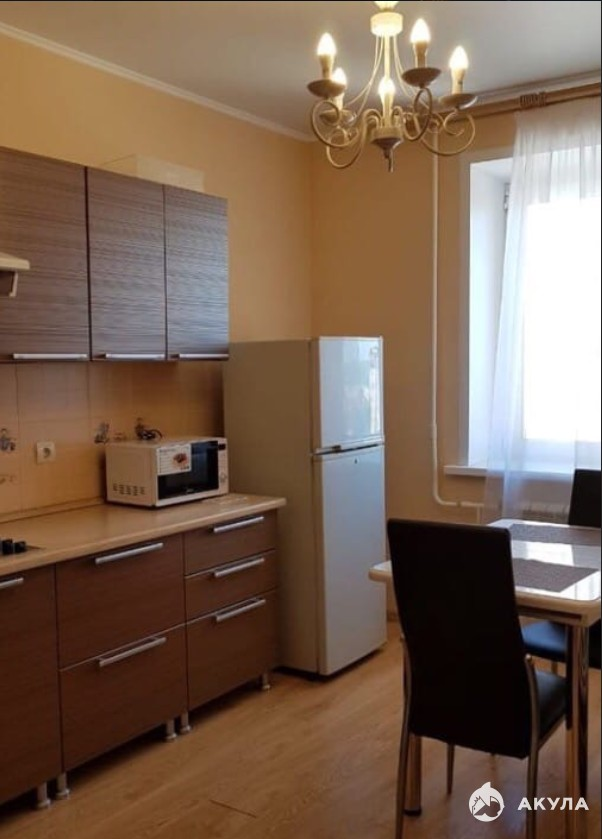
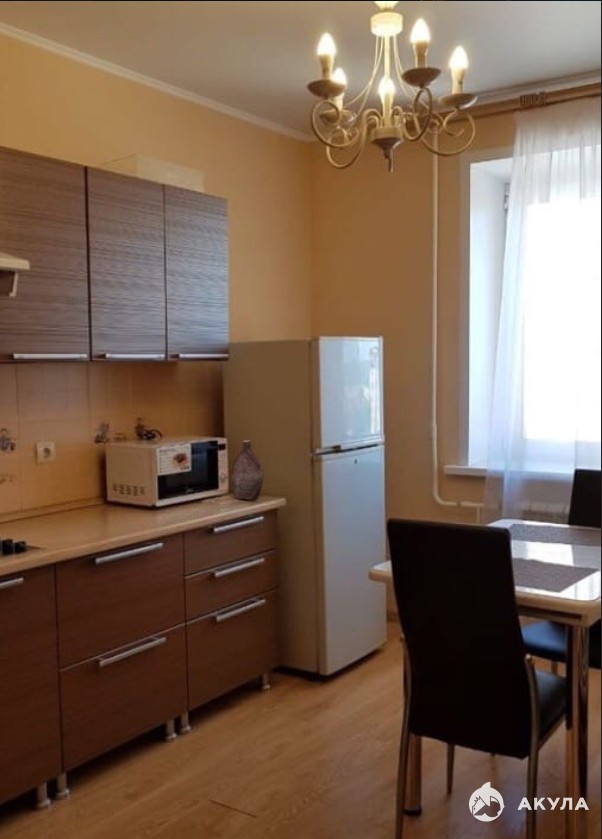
+ bottle [230,439,265,501]
